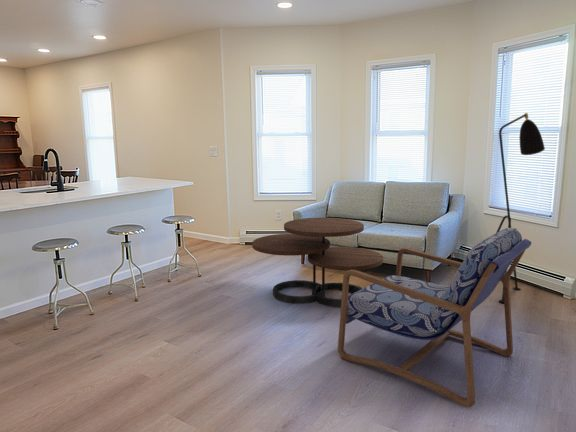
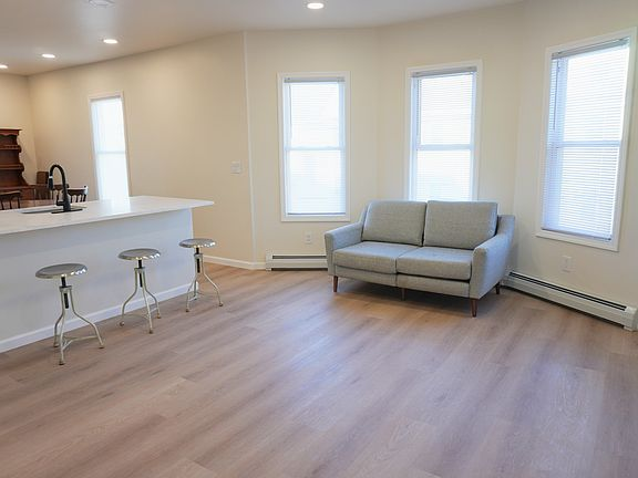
- armchair [337,227,532,408]
- floor lamp [495,112,546,304]
- coffee table [251,217,384,308]
